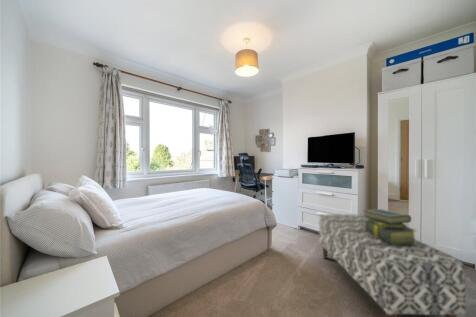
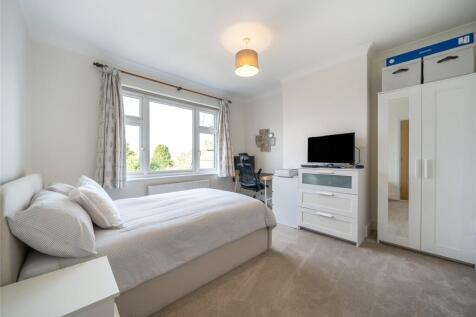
- bench [318,213,467,317]
- stack of books [363,208,418,245]
